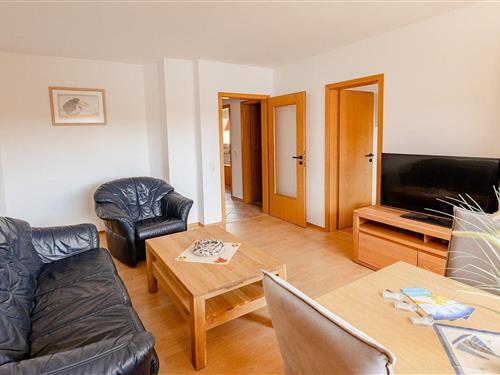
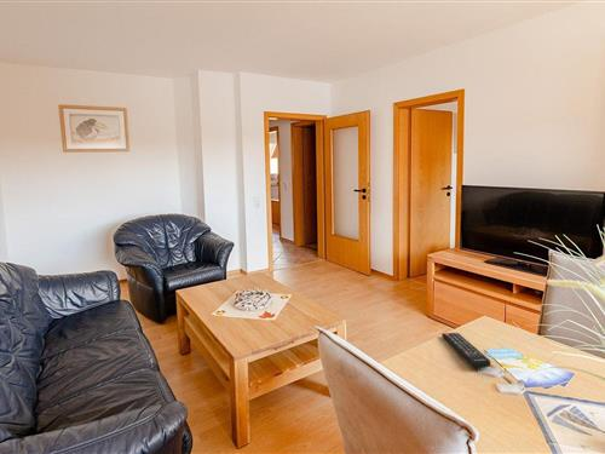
+ remote control [440,332,491,369]
